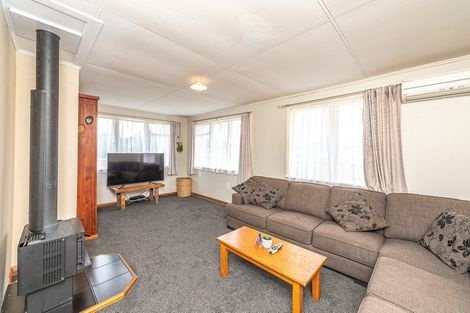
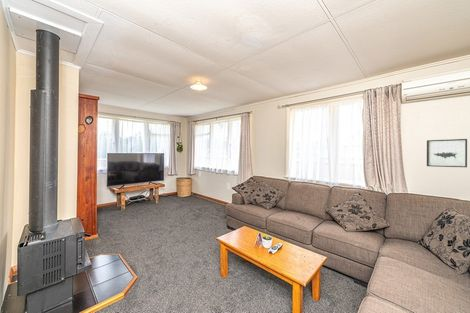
+ wall art [426,138,468,168]
